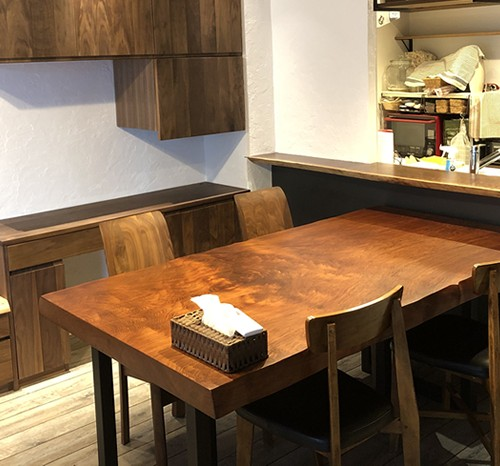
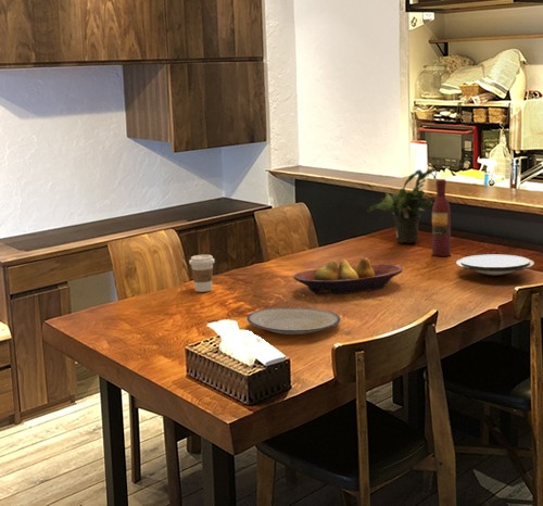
+ potted plant [365,167,434,243]
+ plate [455,254,535,276]
+ coffee cup [188,254,216,293]
+ plate [247,307,341,336]
+ wine bottle [431,178,452,257]
+ fruit bowl [292,256,403,296]
